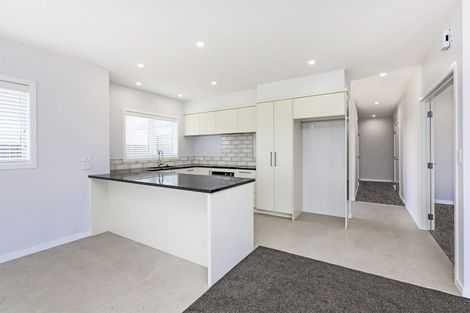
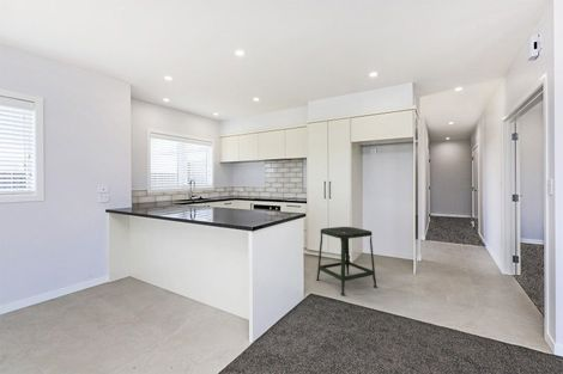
+ stool [315,226,379,296]
